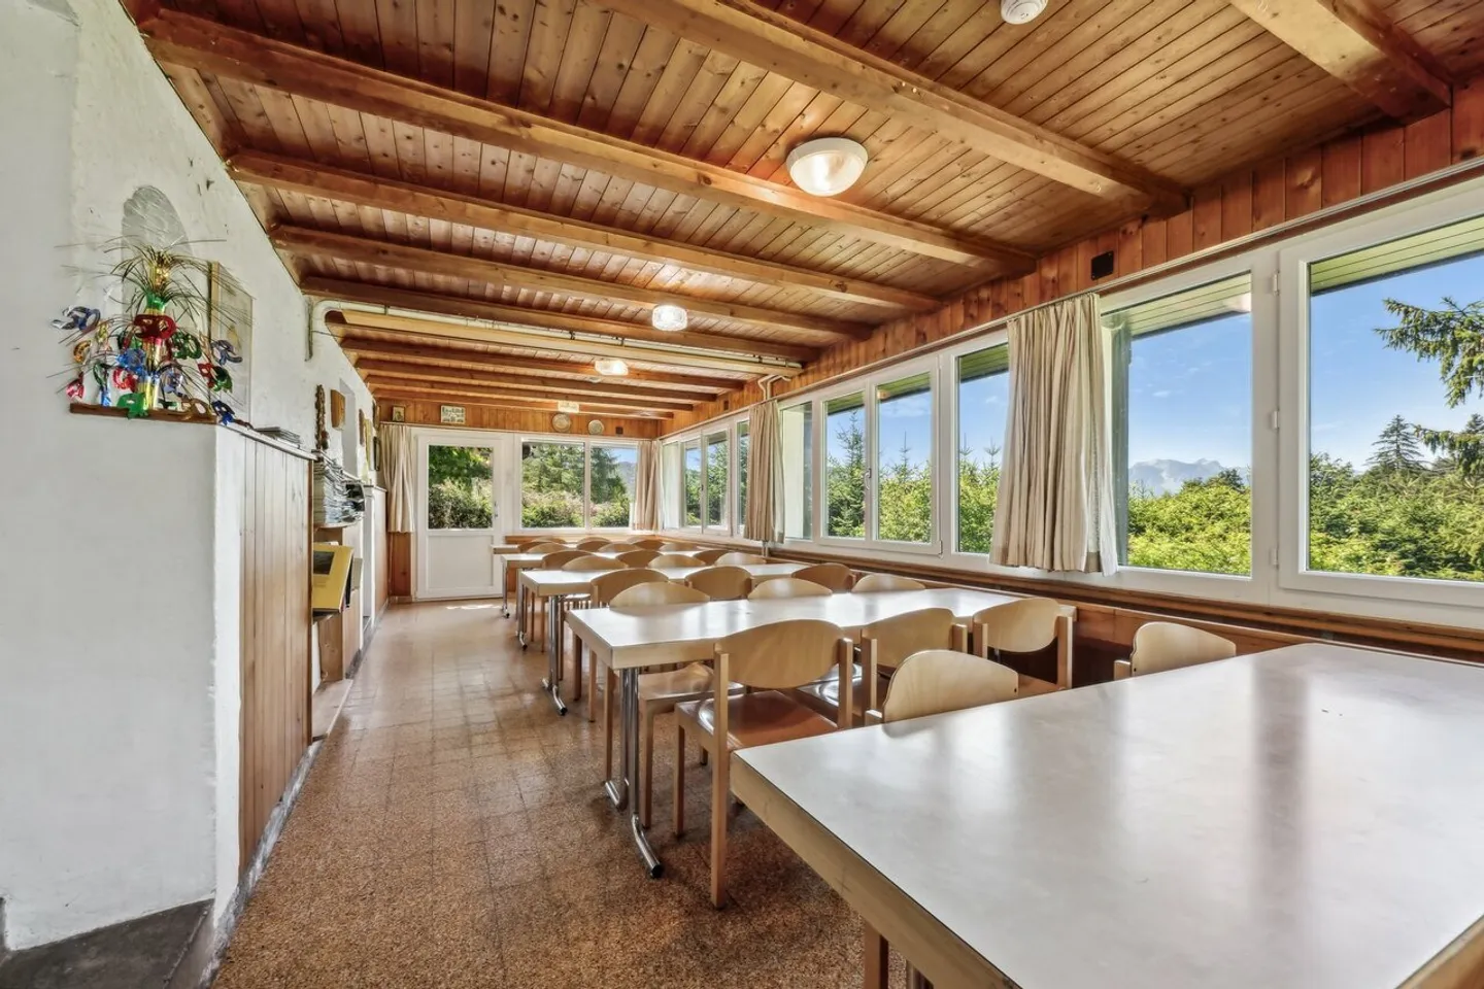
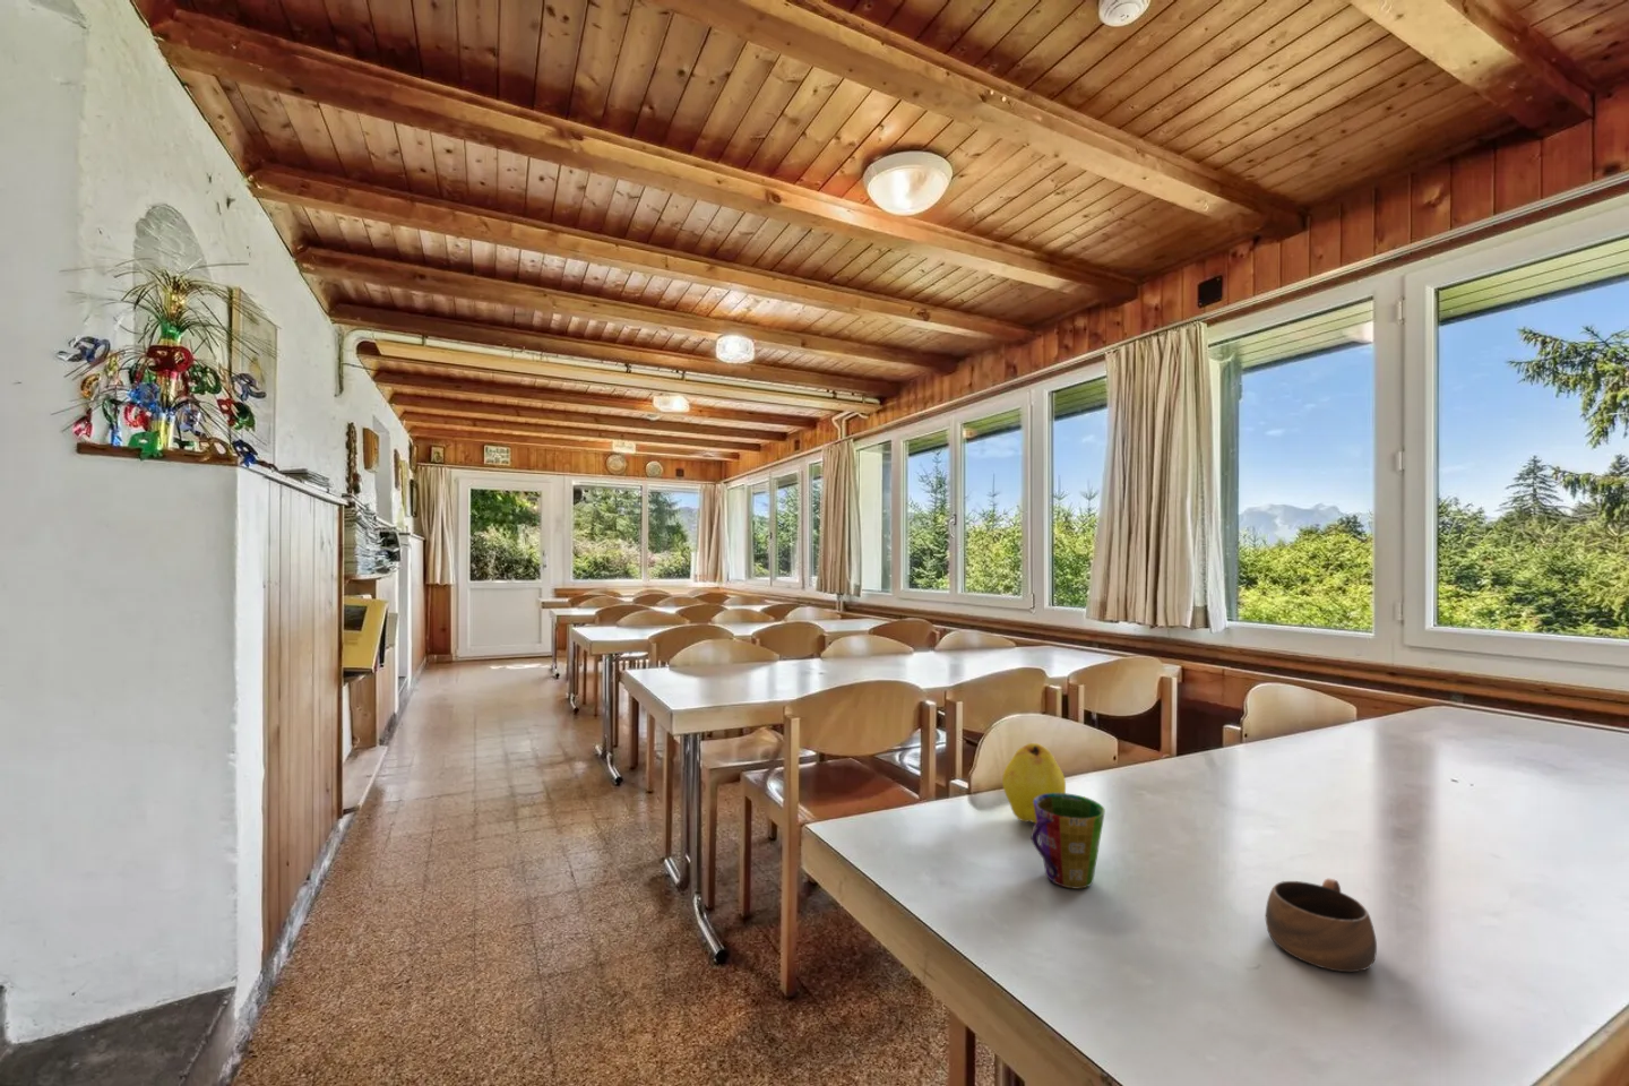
+ fruit [1001,742,1067,824]
+ cup [1029,791,1107,891]
+ cup [1264,878,1378,973]
